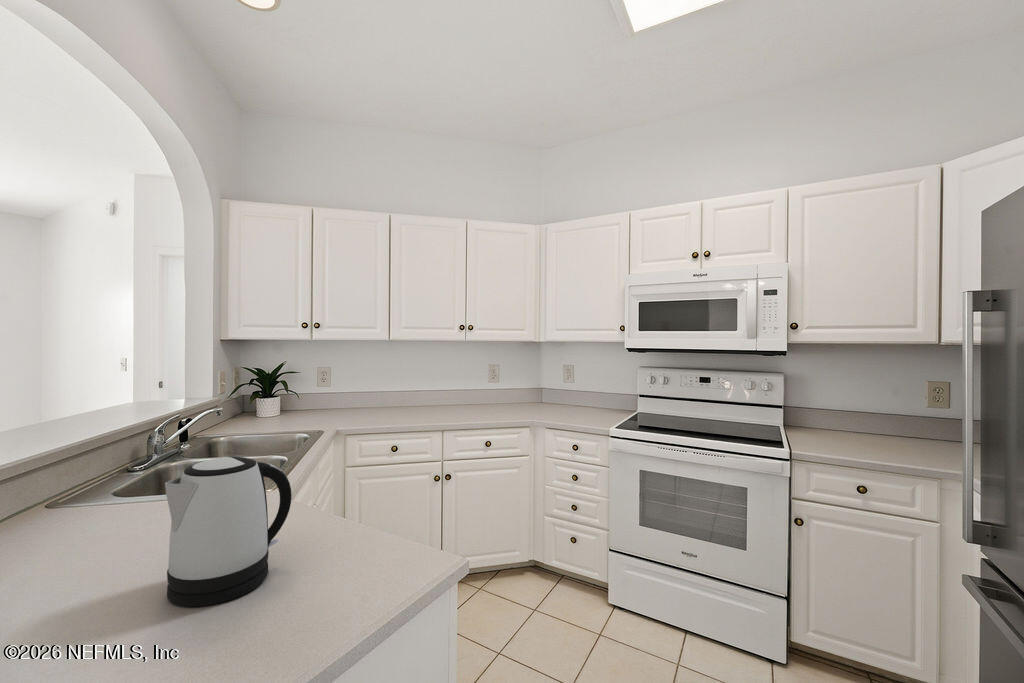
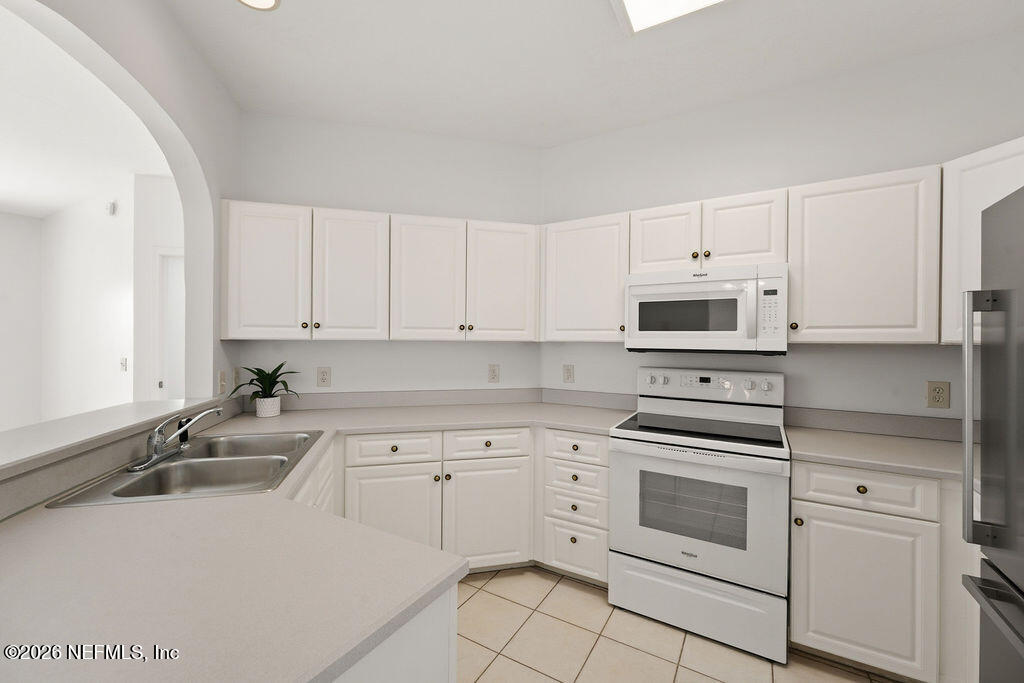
- kettle [164,456,293,608]
